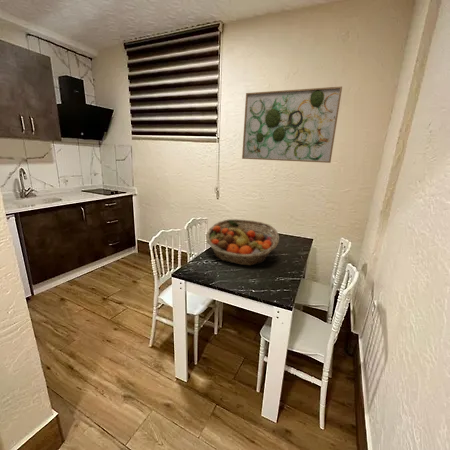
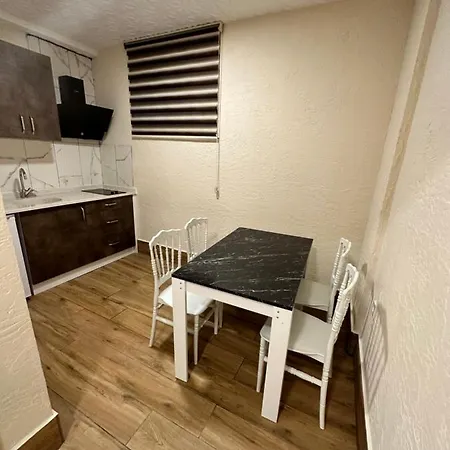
- wall art [241,85,343,164]
- fruit basket [205,218,280,266]
